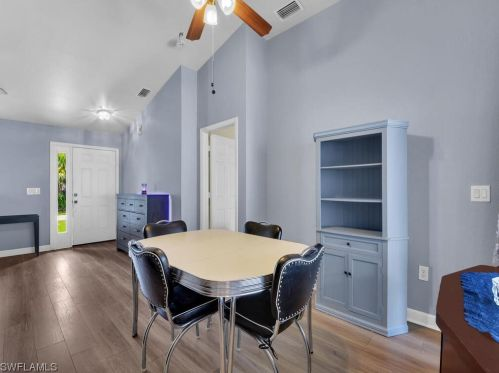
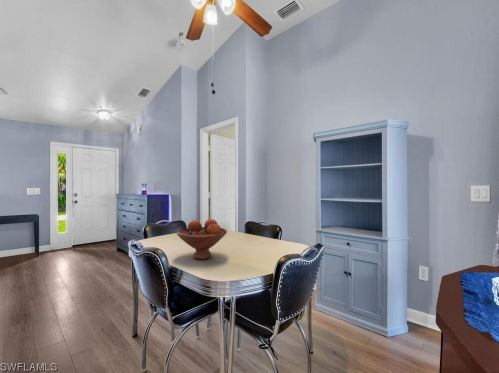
+ fruit bowl [176,218,228,260]
